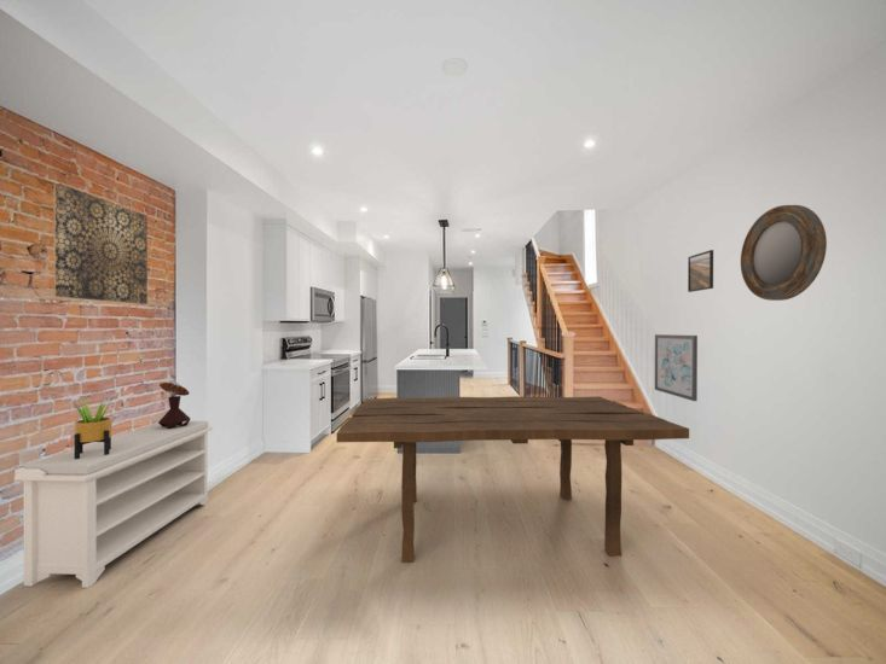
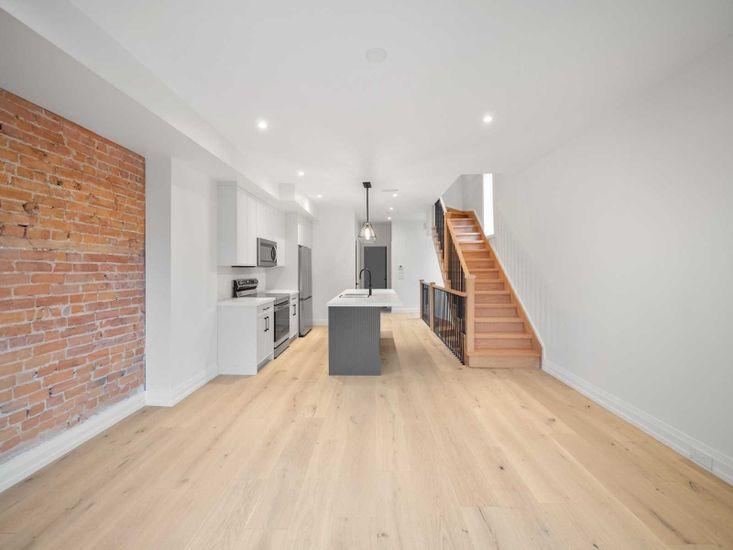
- dining table [336,395,690,564]
- bench [13,420,214,589]
- potted plant [70,397,112,459]
- wall art [53,182,149,305]
- wall art [654,333,699,402]
- home mirror [740,204,828,302]
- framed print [687,249,714,293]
- mushroom [157,381,191,429]
